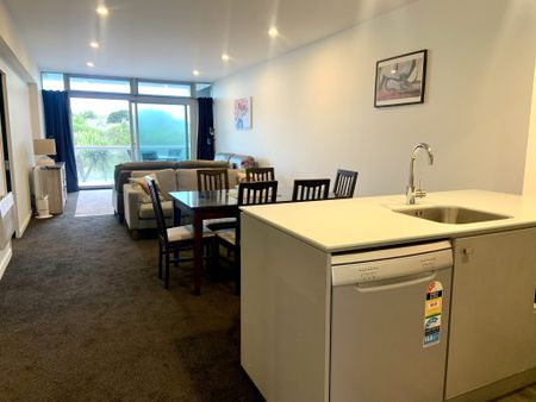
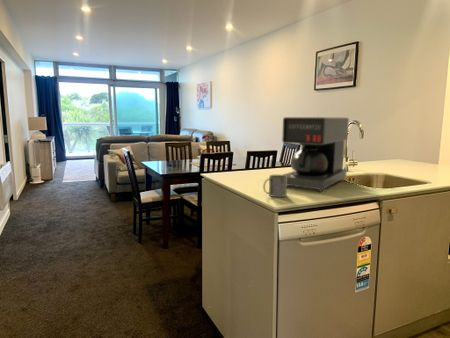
+ mug [262,174,288,198]
+ coffee maker [281,116,350,193]
